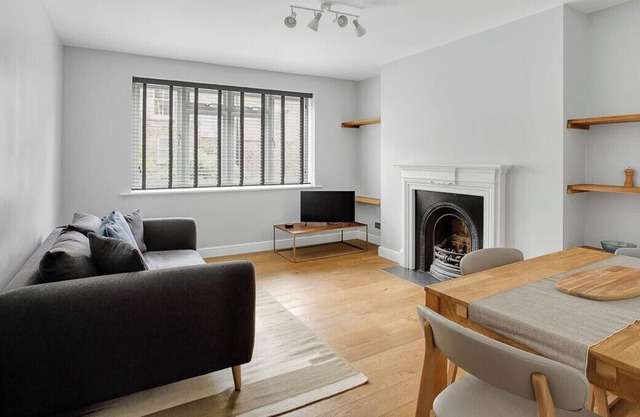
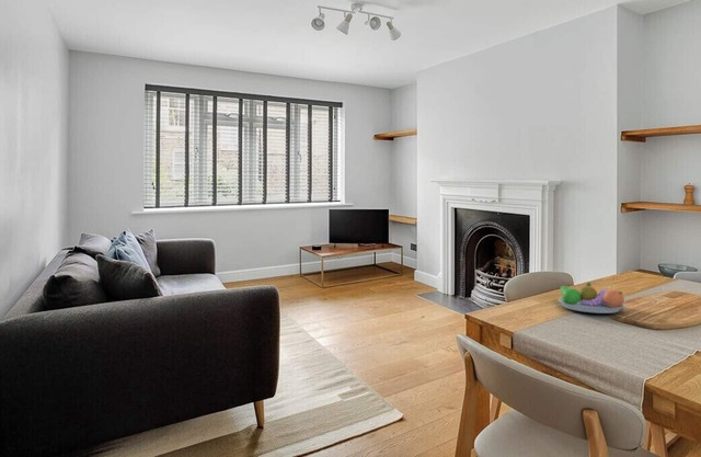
+ fruit bowl [556,282,627,315]
